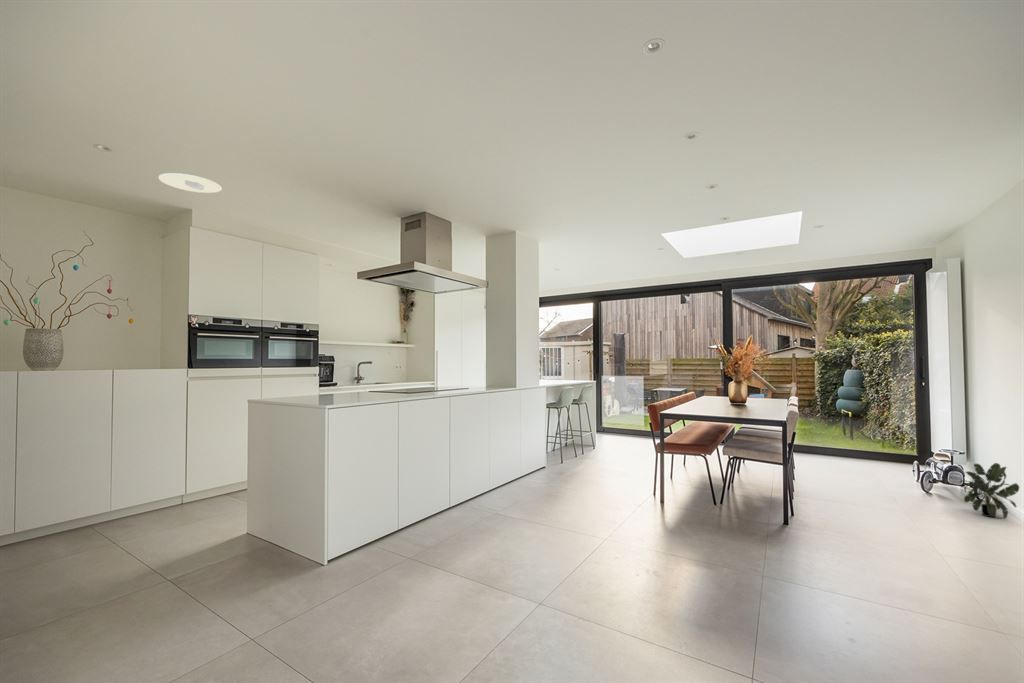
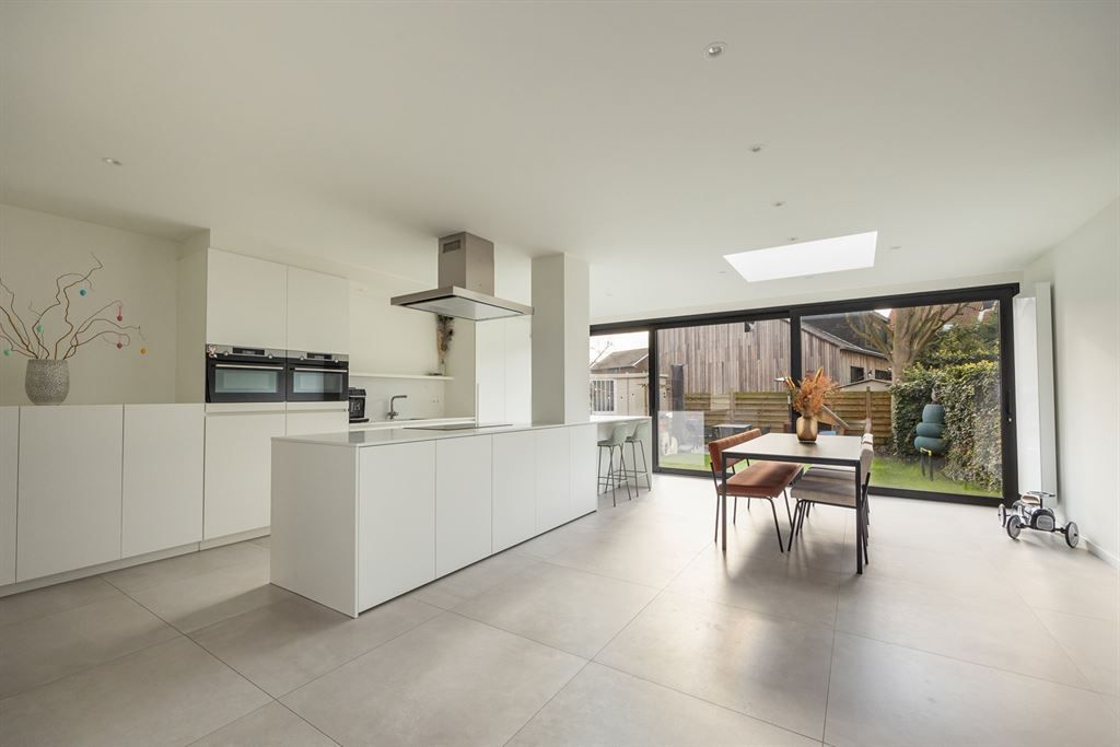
- potted plant [959,462,1020,520]
- recessed light [158,172,223,194]
